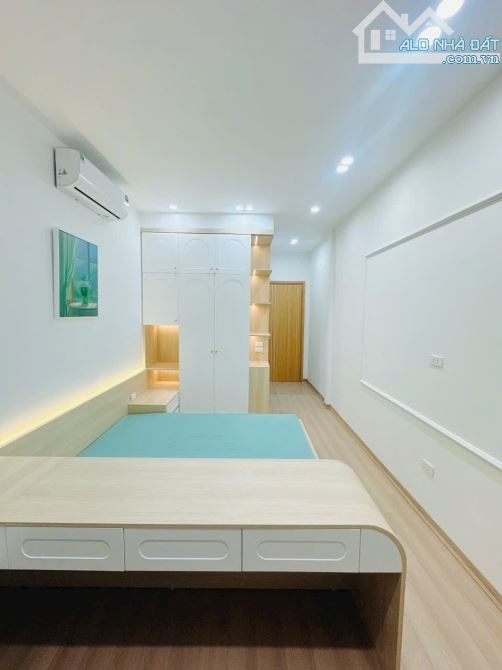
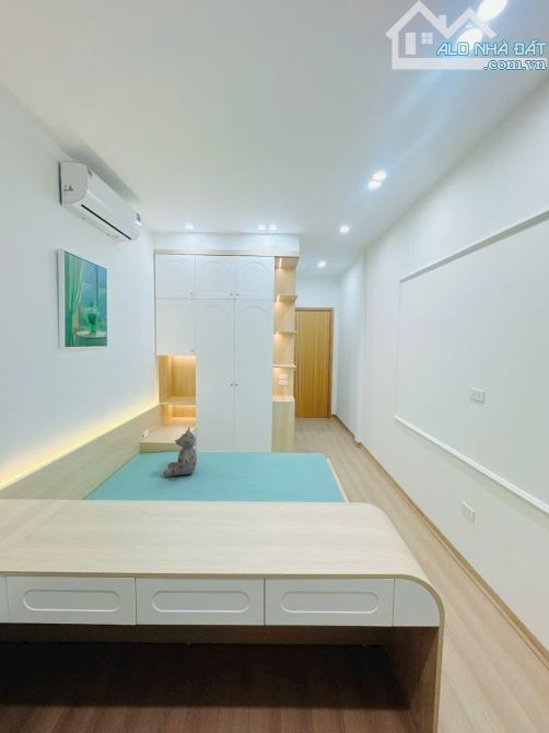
+ stuffed bear [163,426,198,478]
